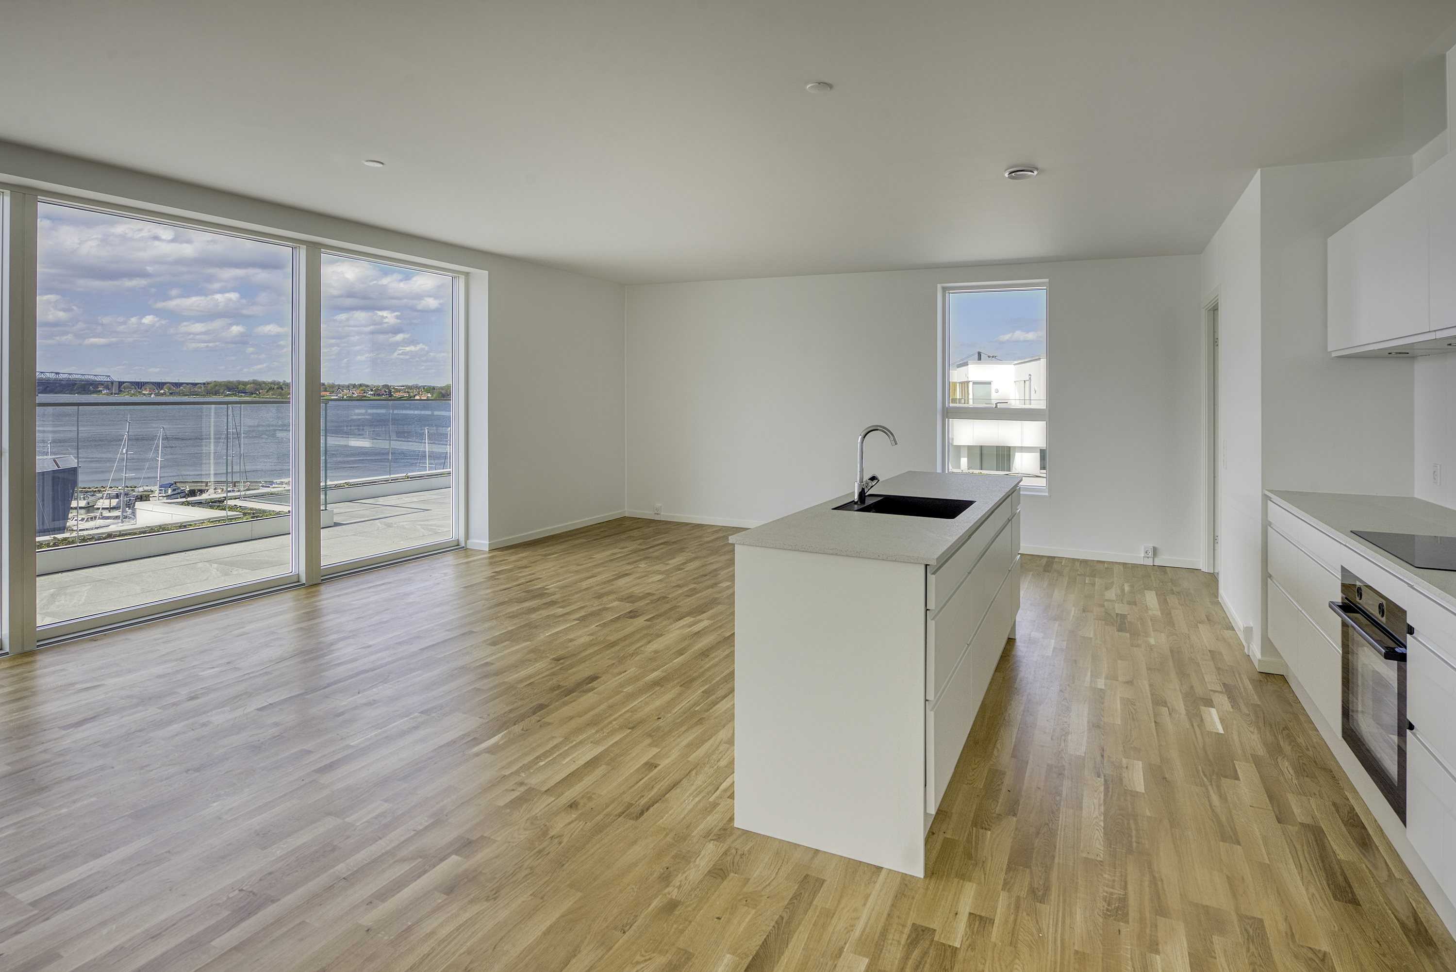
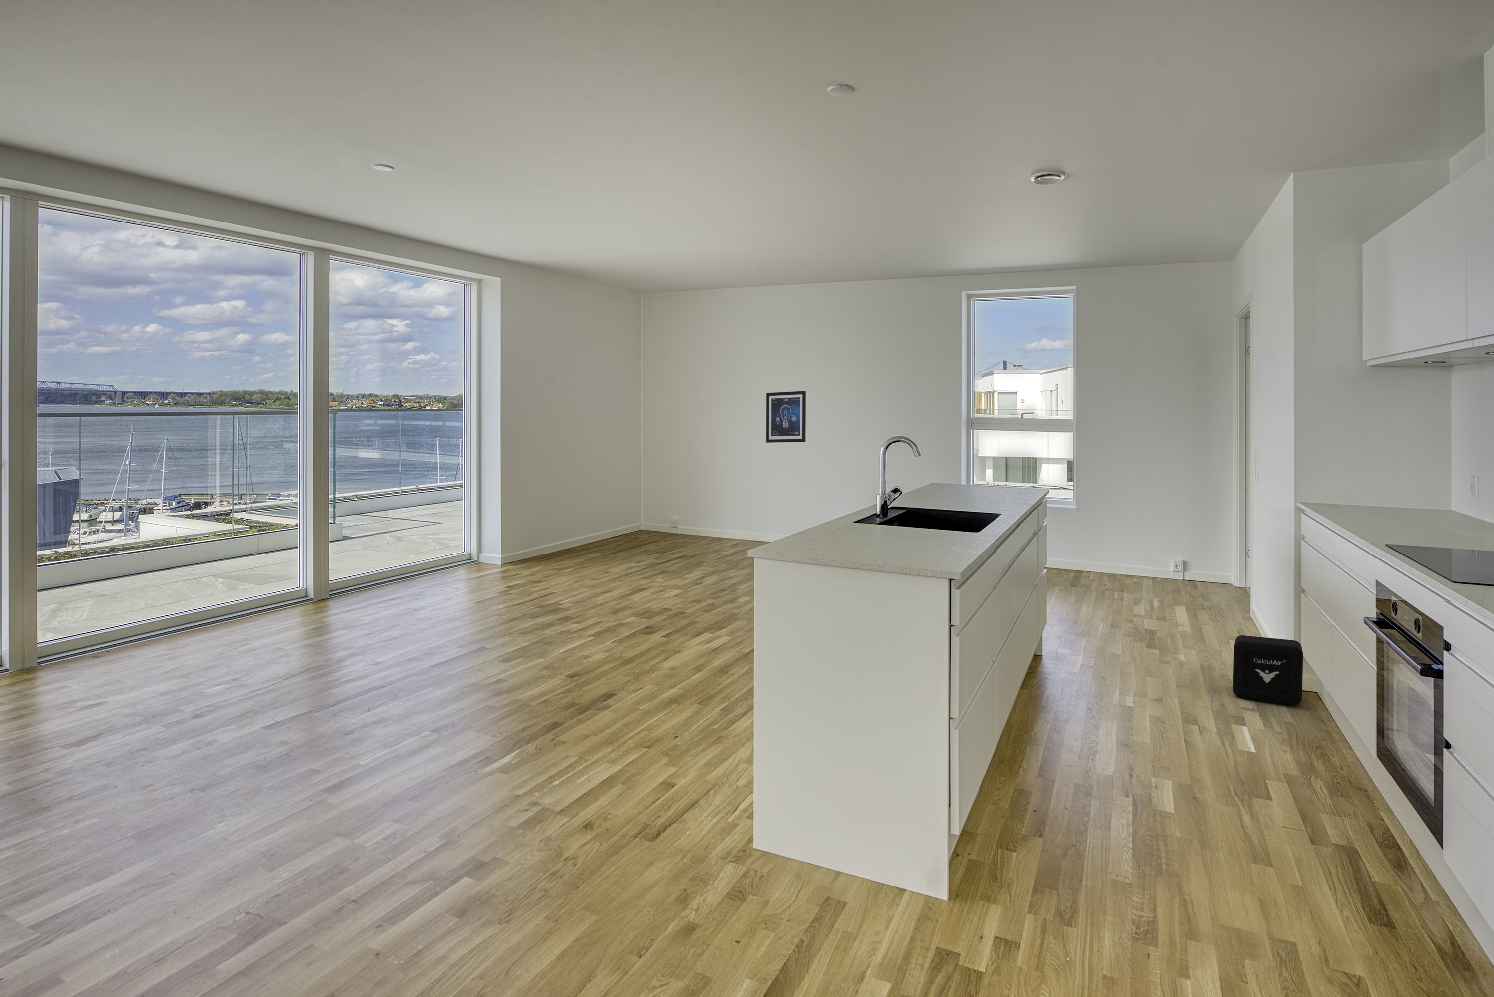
+ air purifier [1232,634,1304,705]
+ wall art [766,391,806,443]
